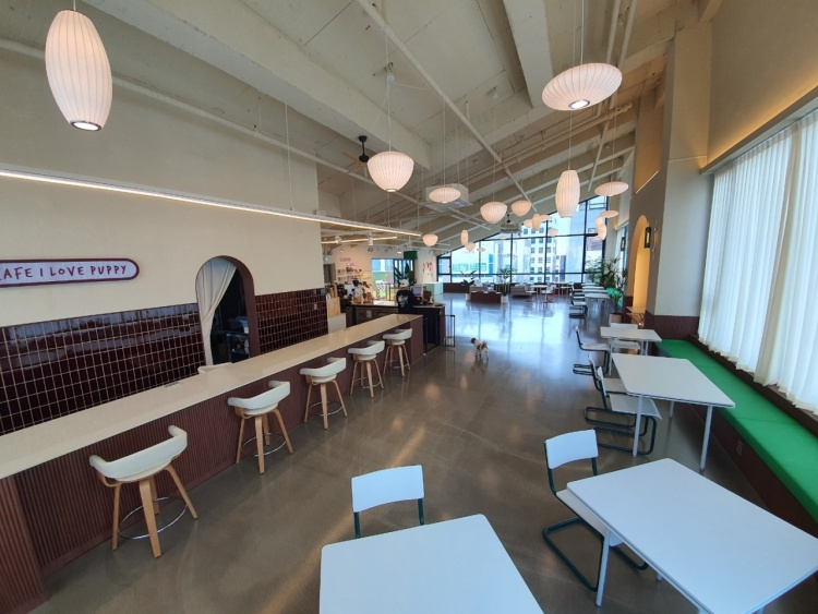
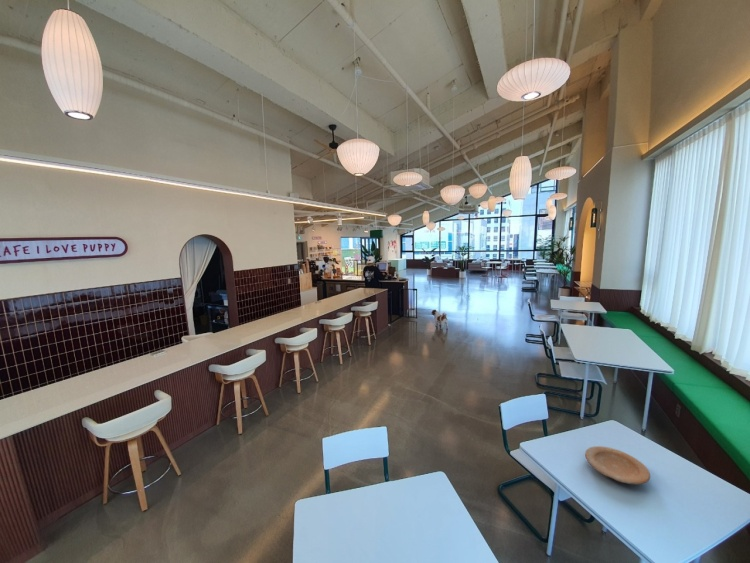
+ plate [584,445,651,485]
